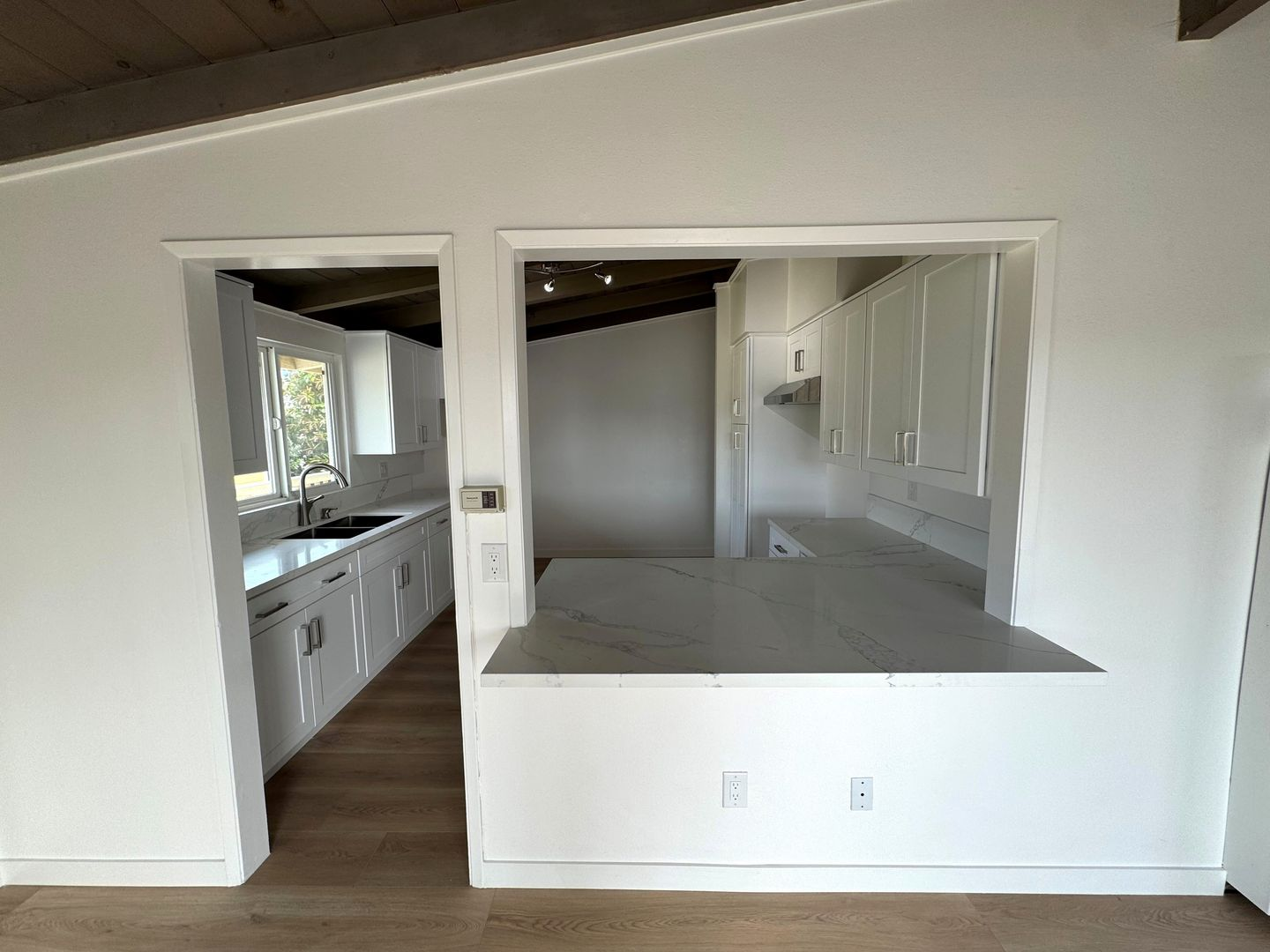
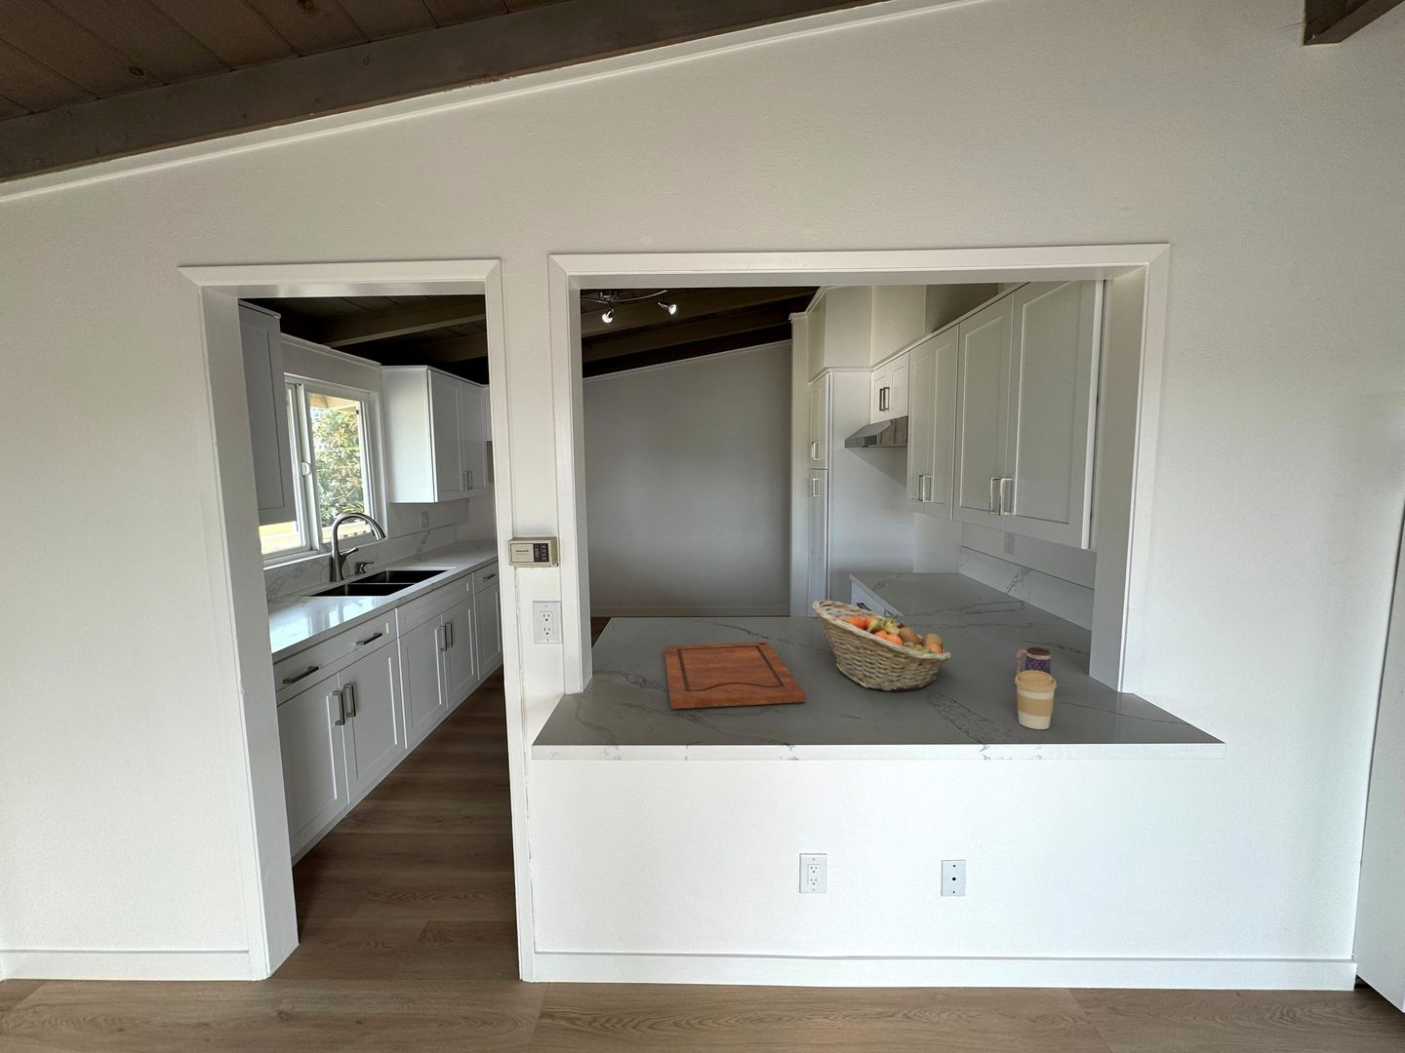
+ coffee cup [1013,670,1058,730]
+ mug [1014,646,1052,677]
+ cutting board [664,640,805,710]
+ fruit basket [812,598,953,692]
